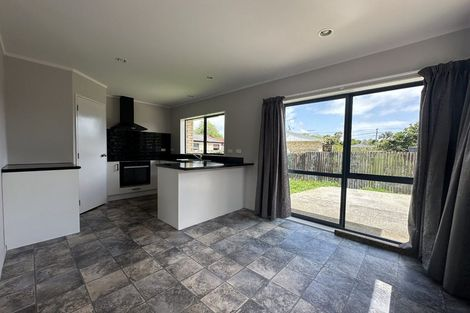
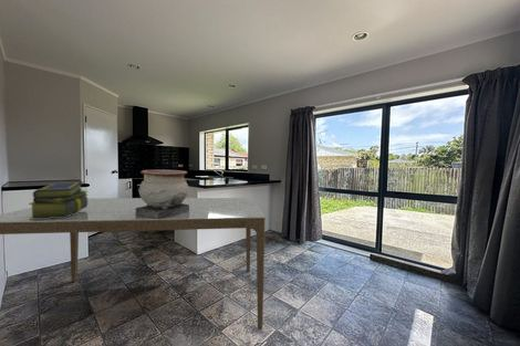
+ stack of books [28,181,90,219]
+ pottery [135,169,190,219]
+ dining table [0,197,267,331]
